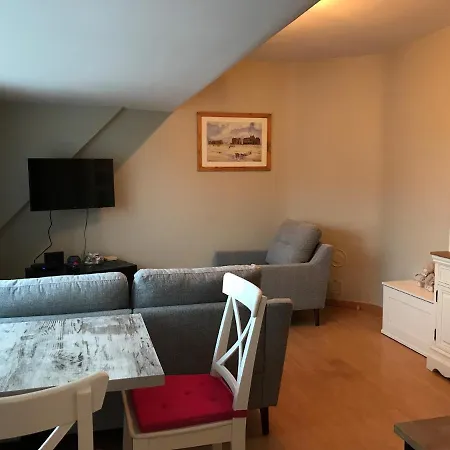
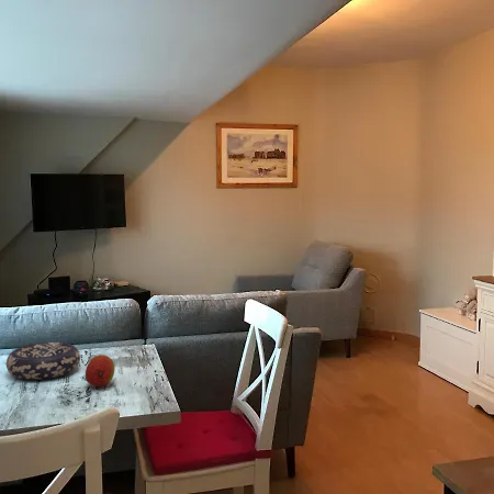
+ decorative bowl [5,341,81,381]
+ fruit [85,353,115,388]
